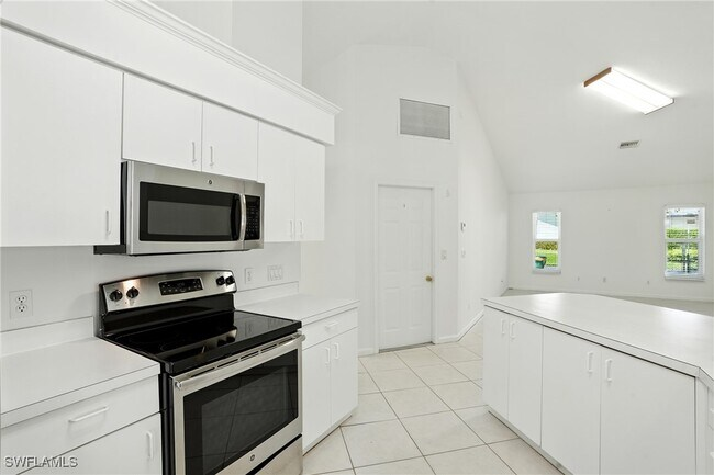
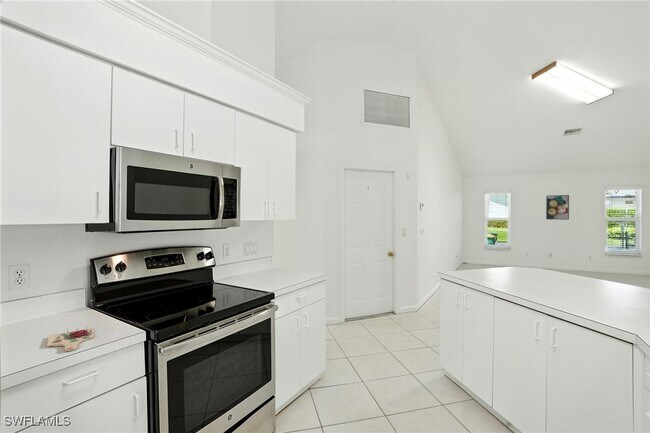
+ cutting board [46,325,95,352]
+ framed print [545,194,570,221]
